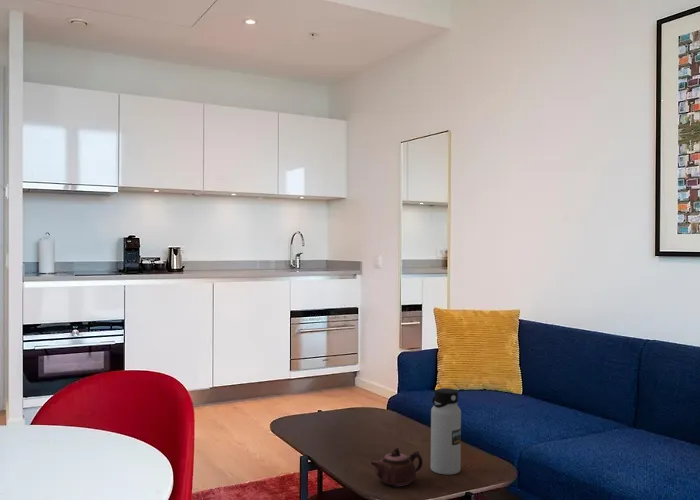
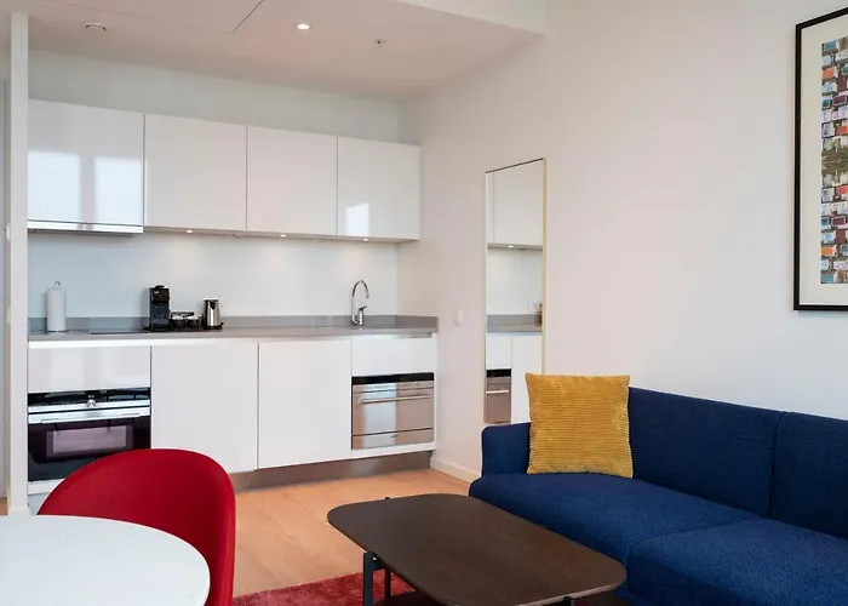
- water bottle [430,387,462,475]
- teapot [370,447,424,487]
